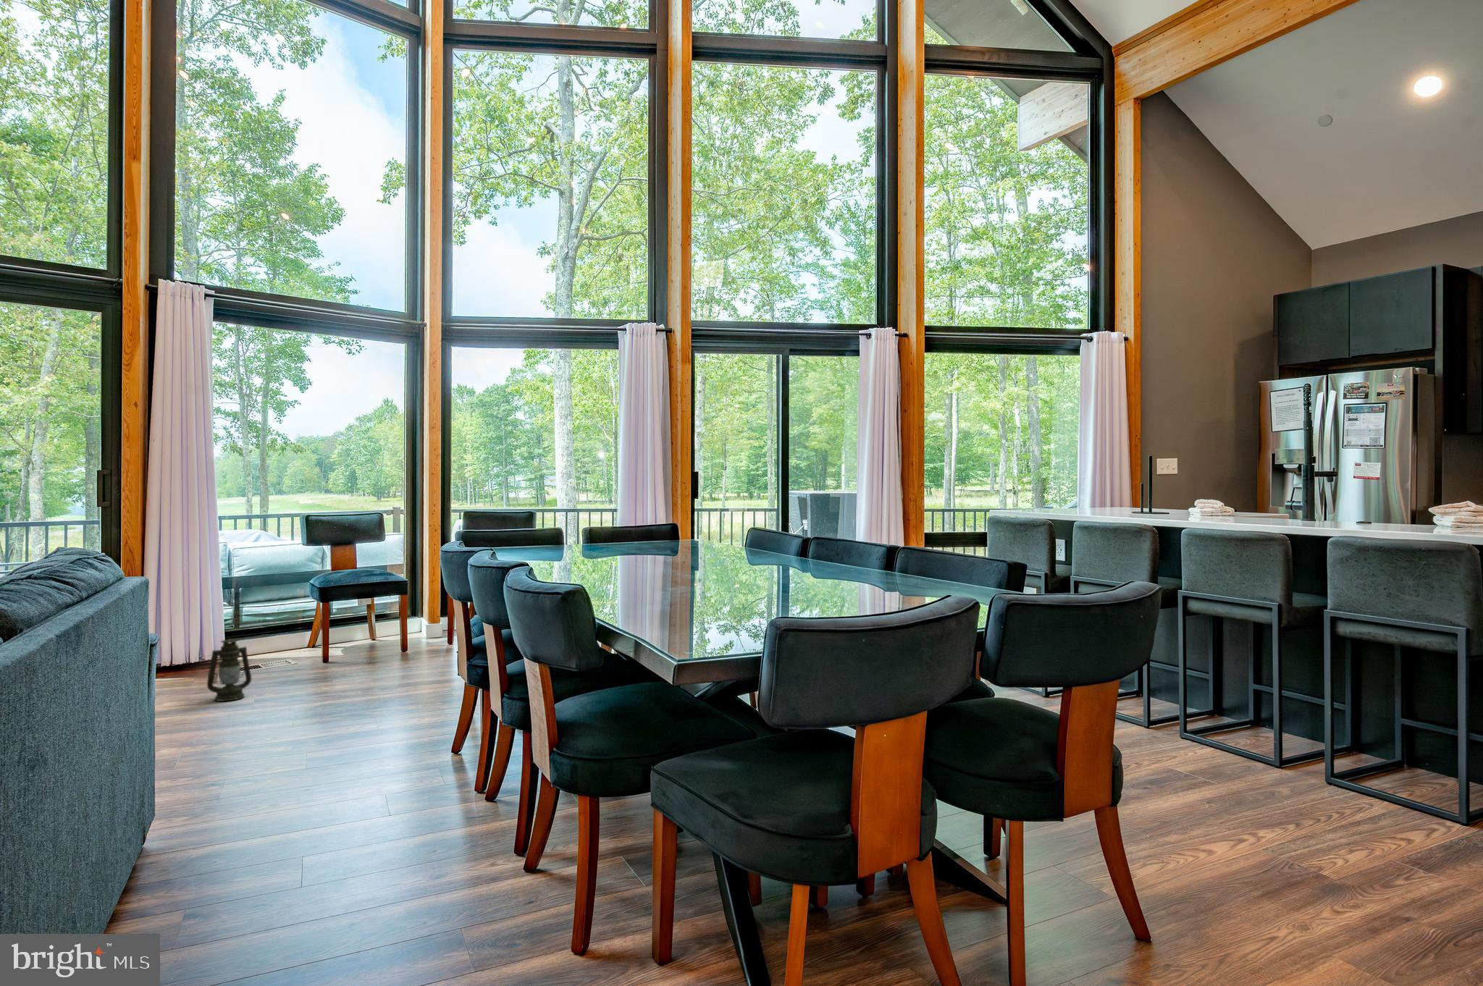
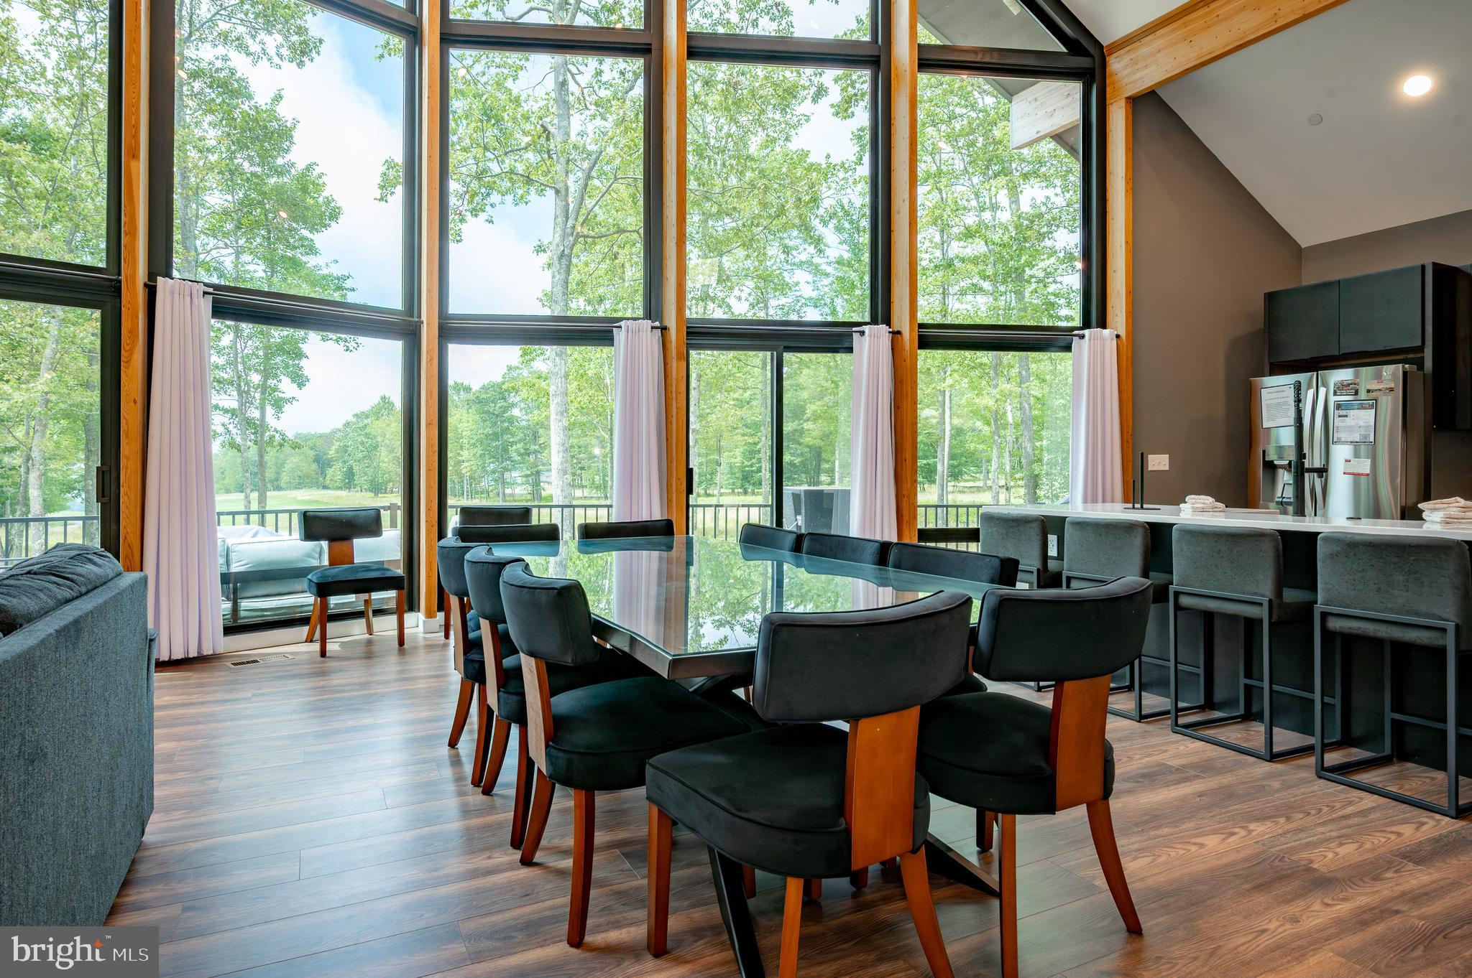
- lantern [207,638,252,702]
